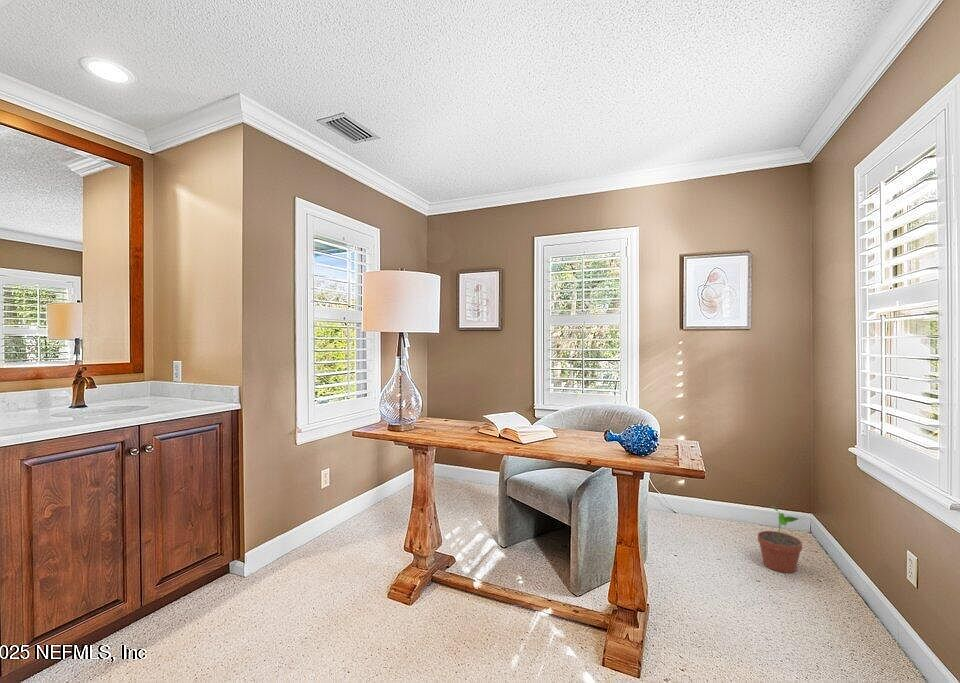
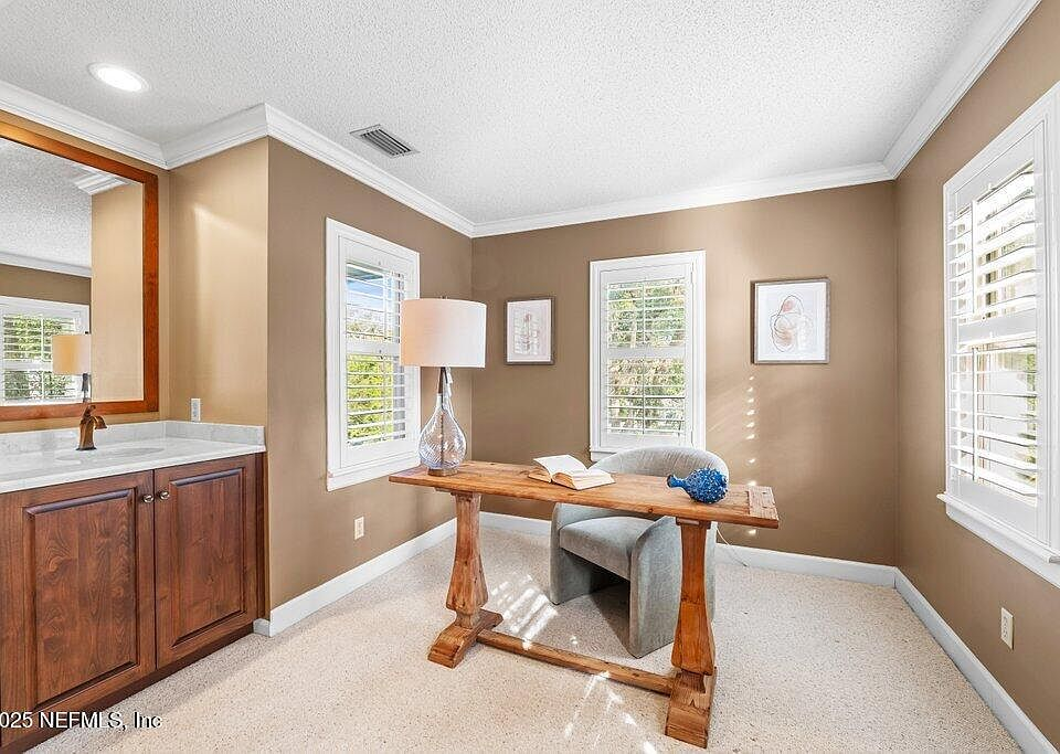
- potted plant [757,505,803,574]
